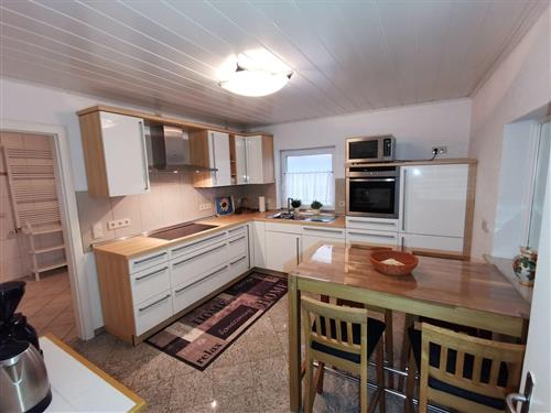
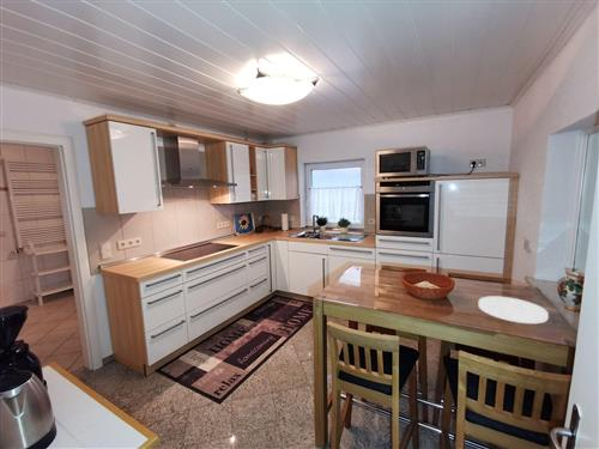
+ plate [477,295,550,324]
